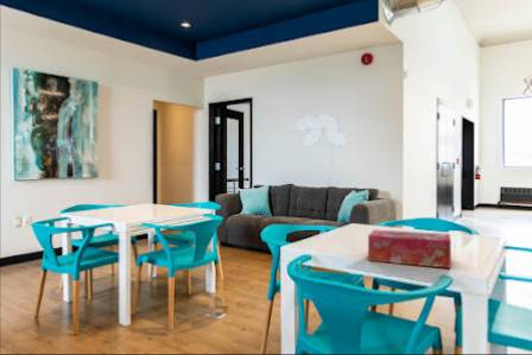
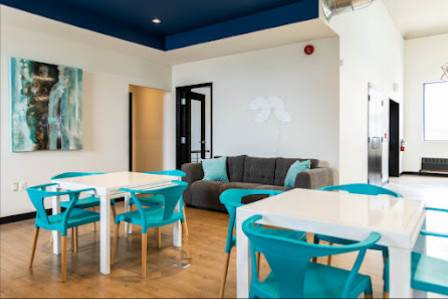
- tissue box [367,228,452,270]
